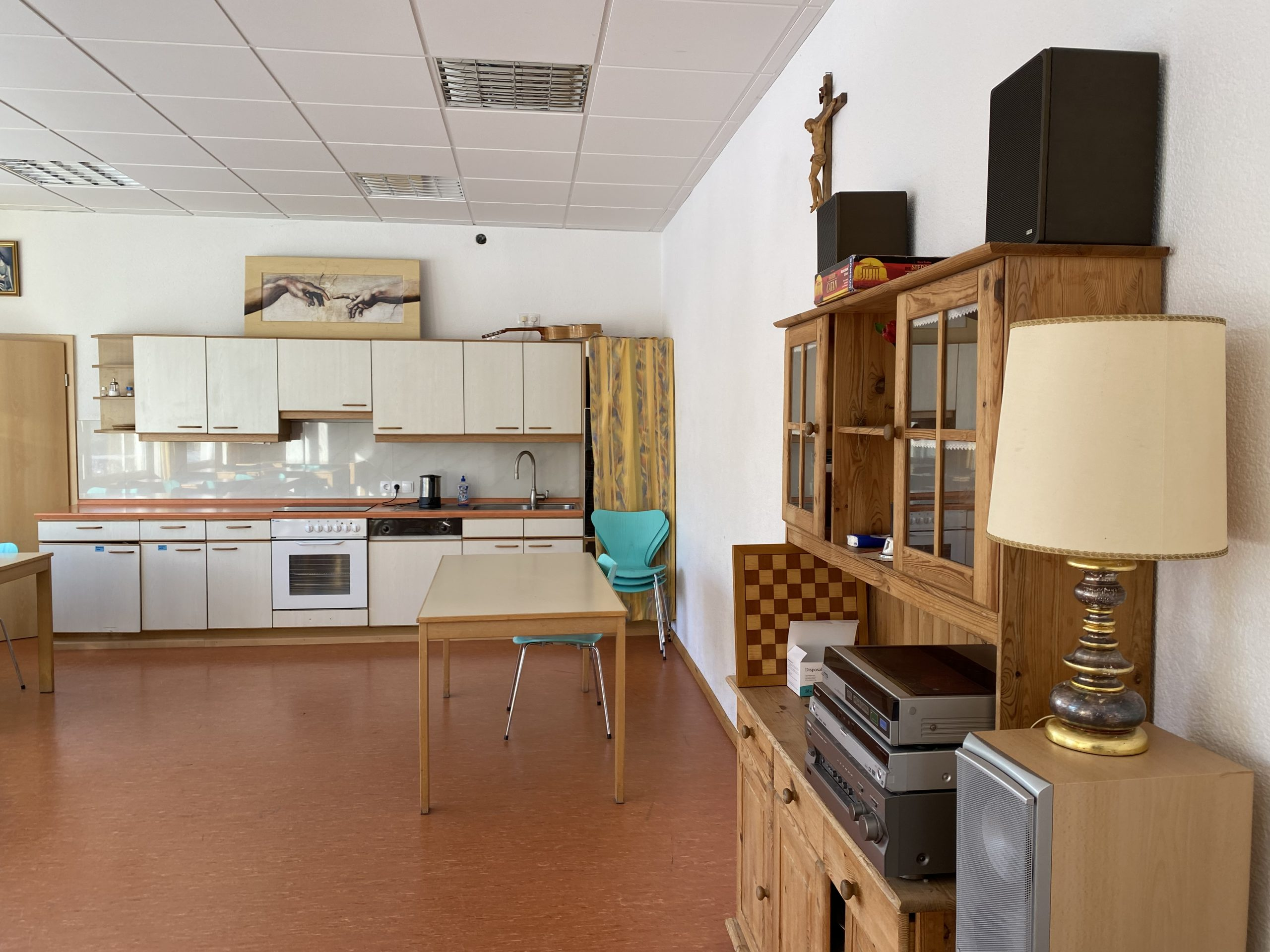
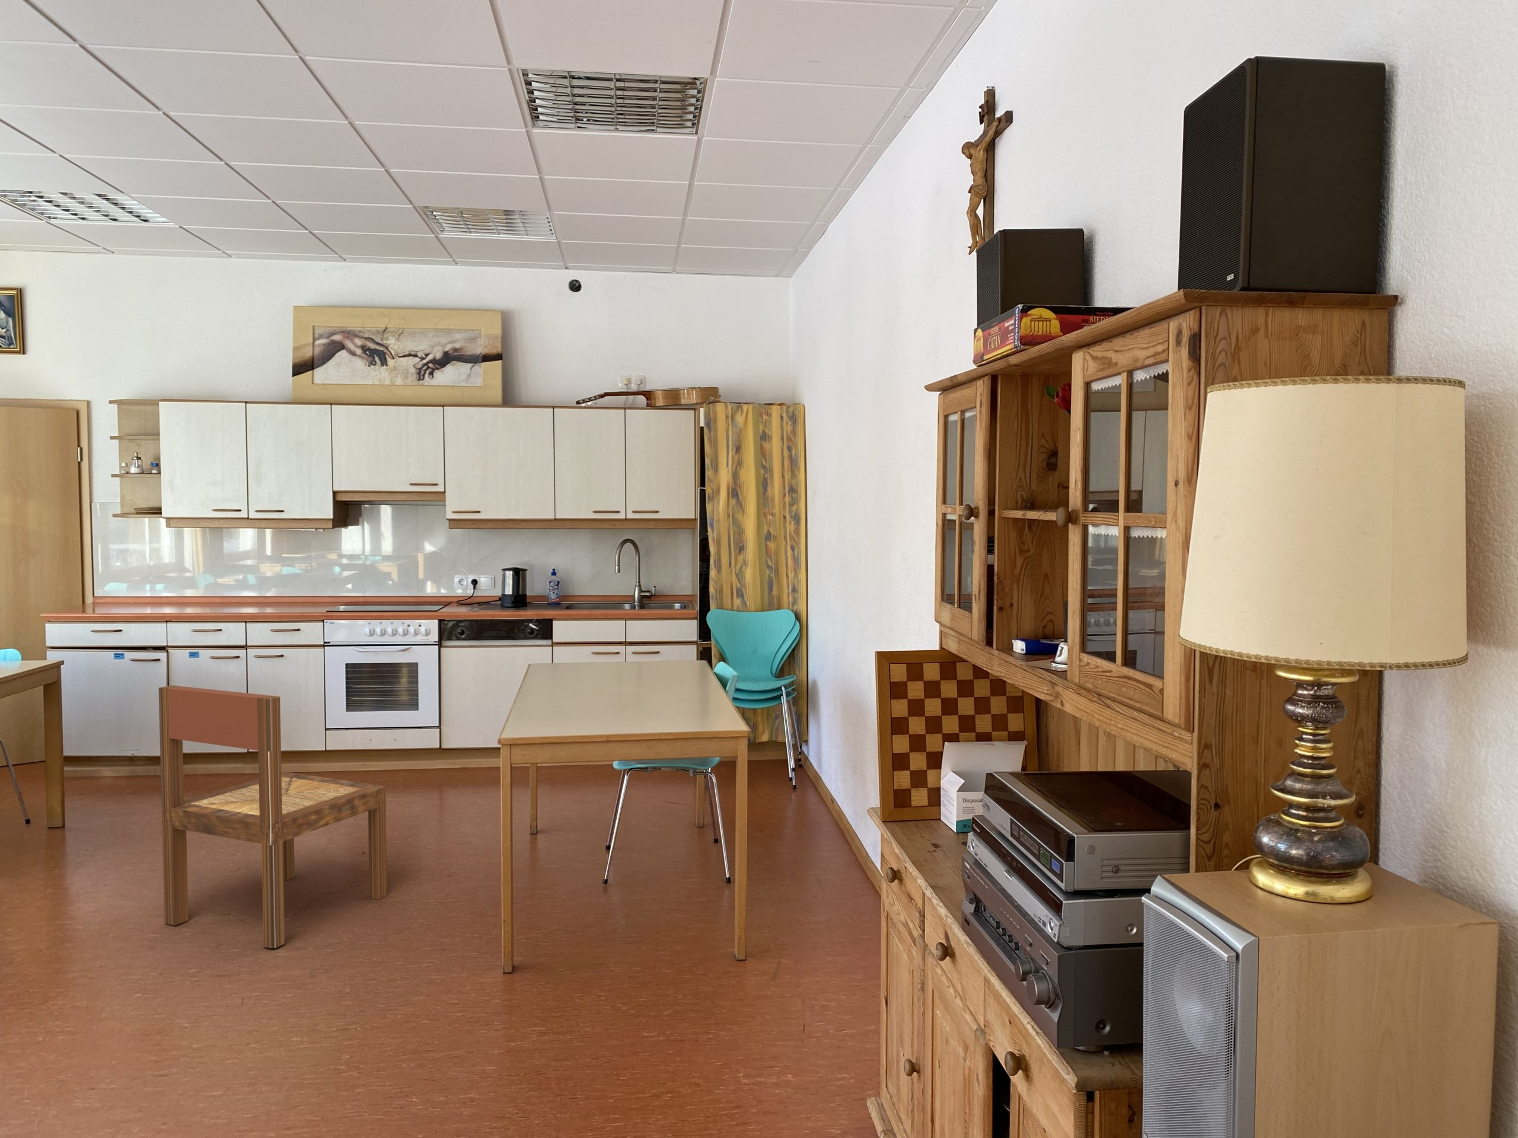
+ dining chair [158,685,387,949]
